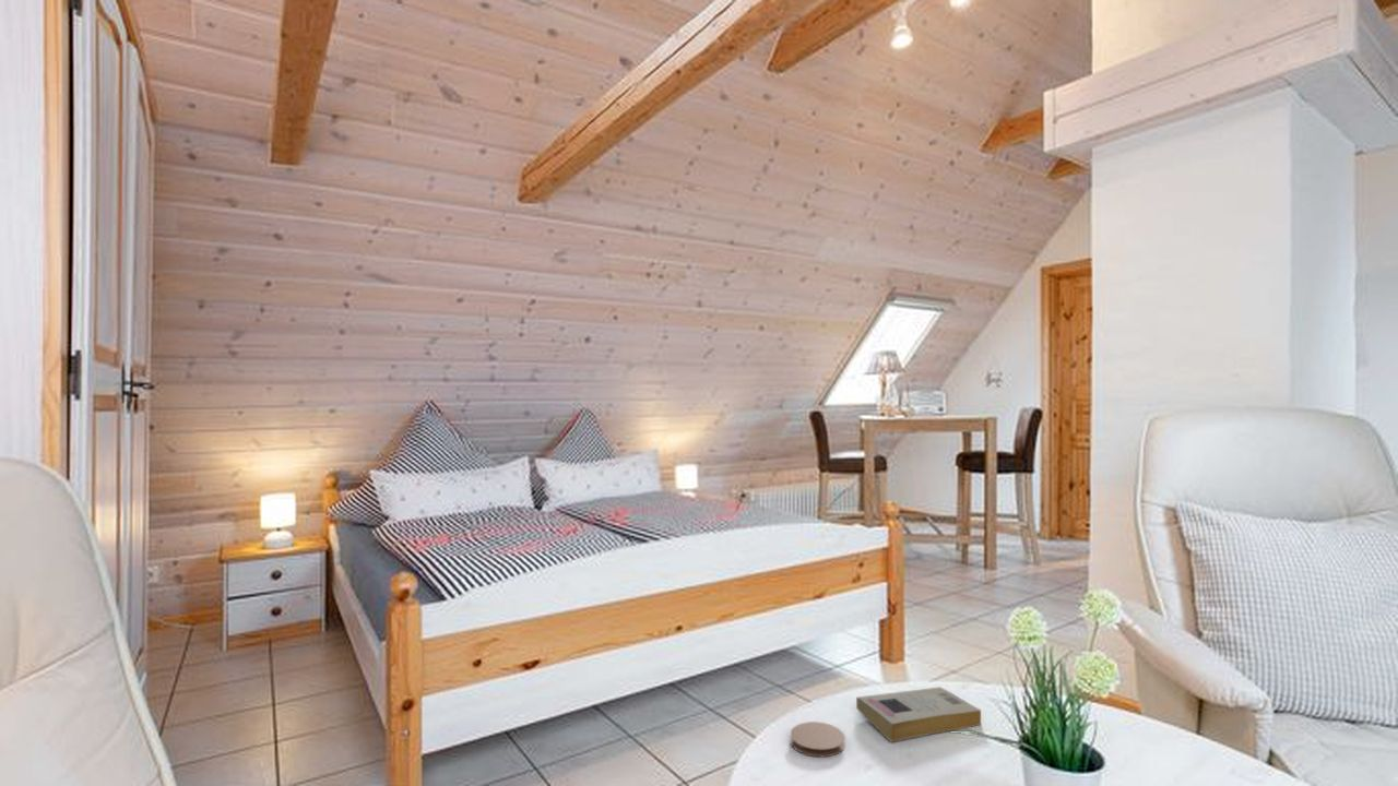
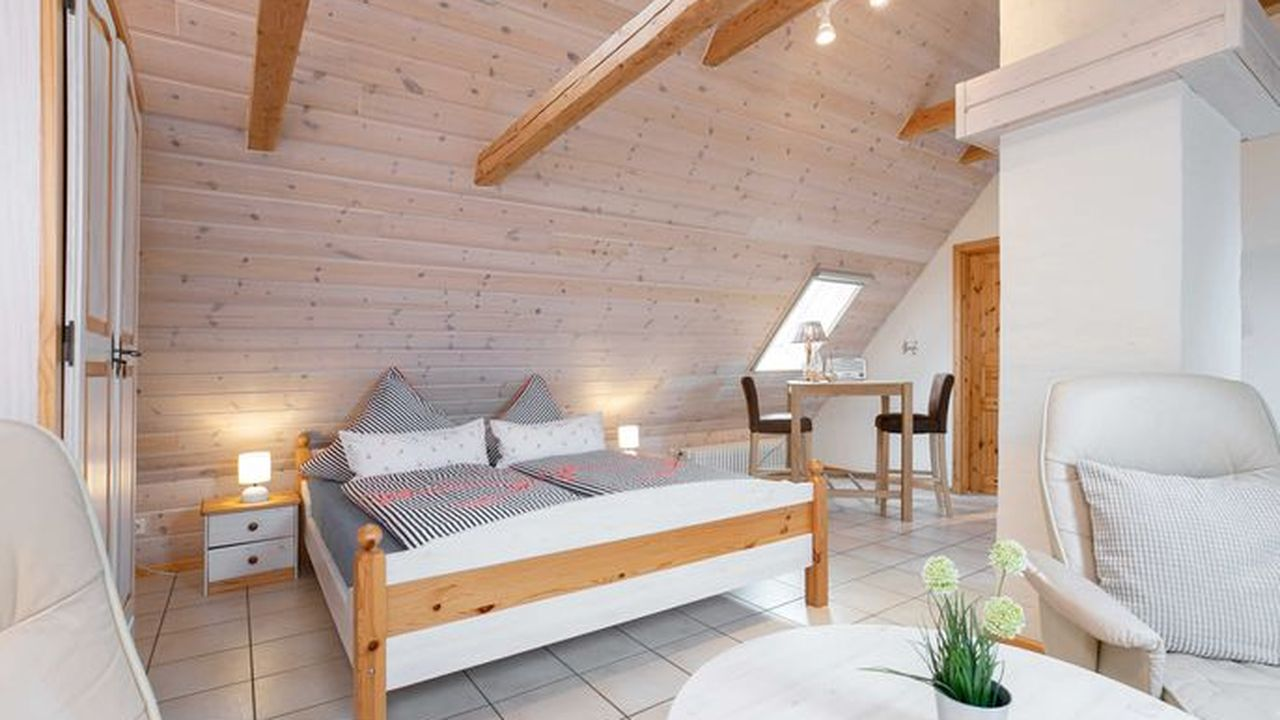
- coaster [790,720,846,758]
- book [855,686,982,743]
